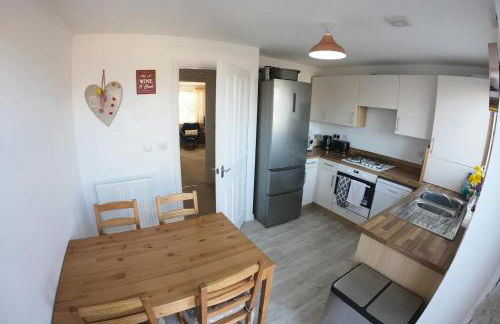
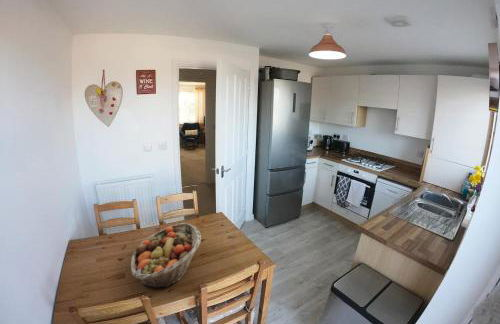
+ fruit basket [130,222,202,289]
